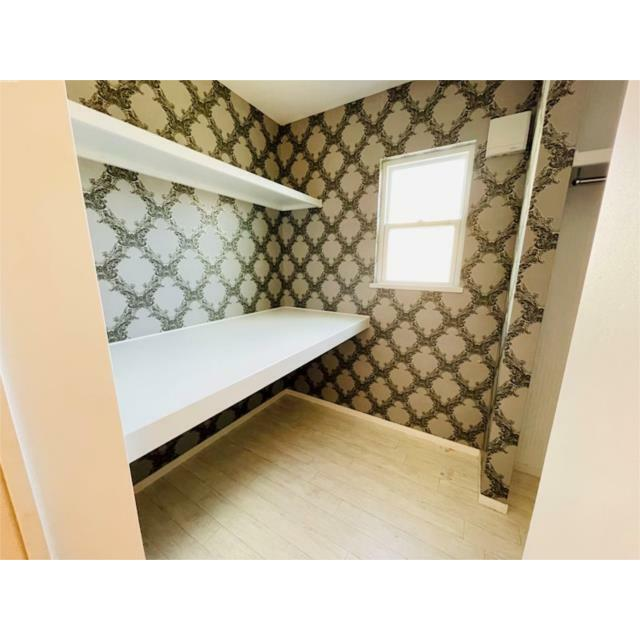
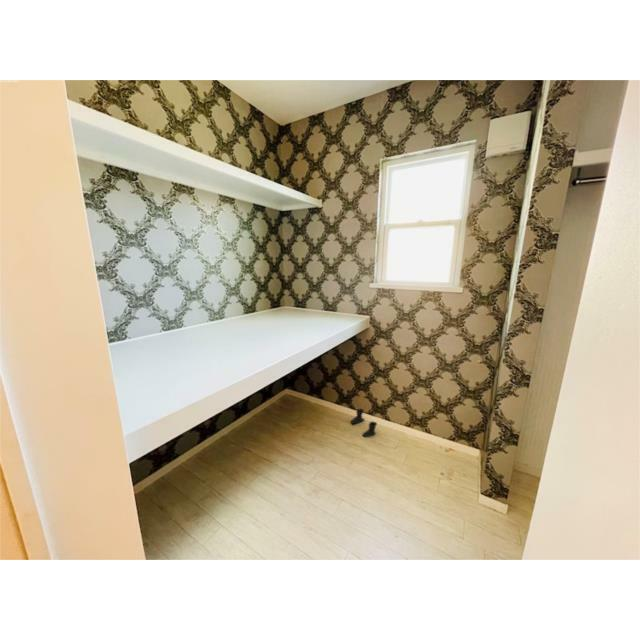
+ boots [349,408,378,438]
